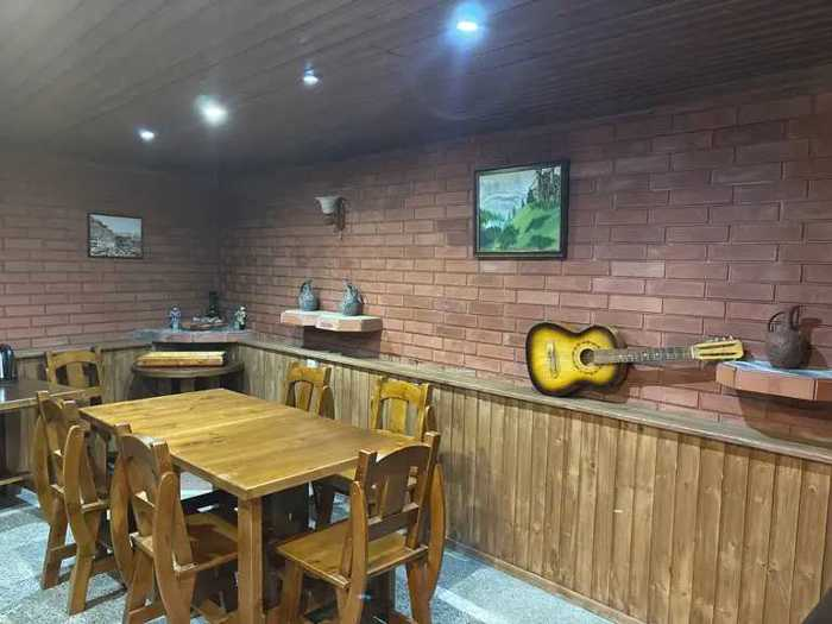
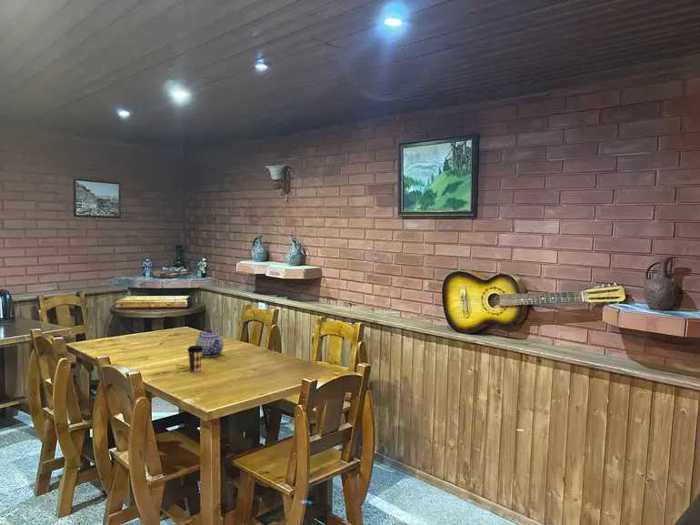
+ coffee cup [186,345,203,373]
+ teapot [194,328,224,358]
